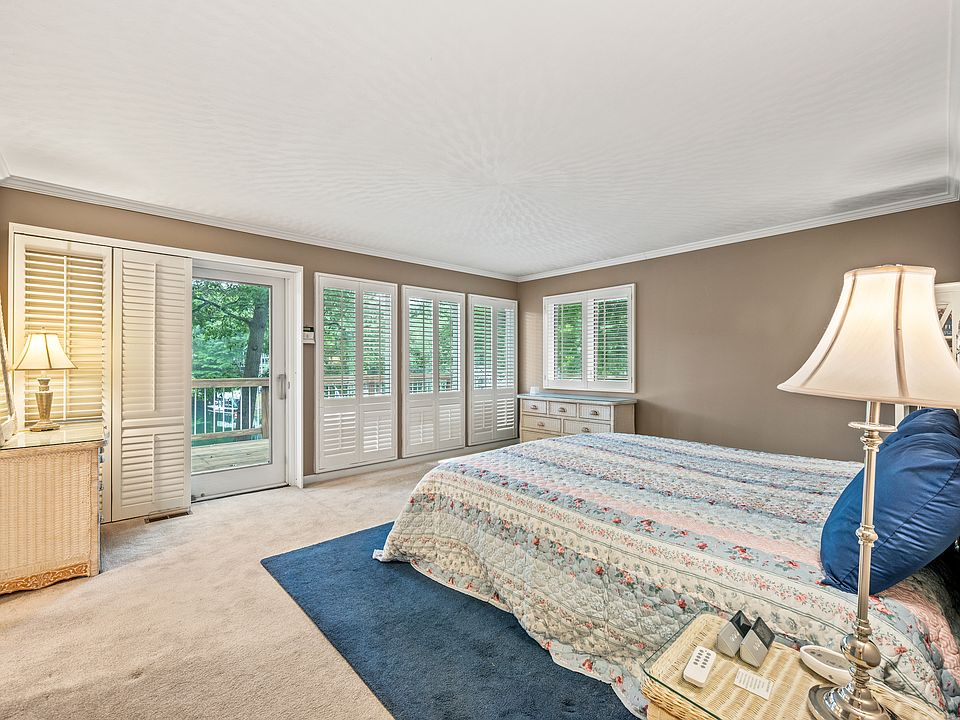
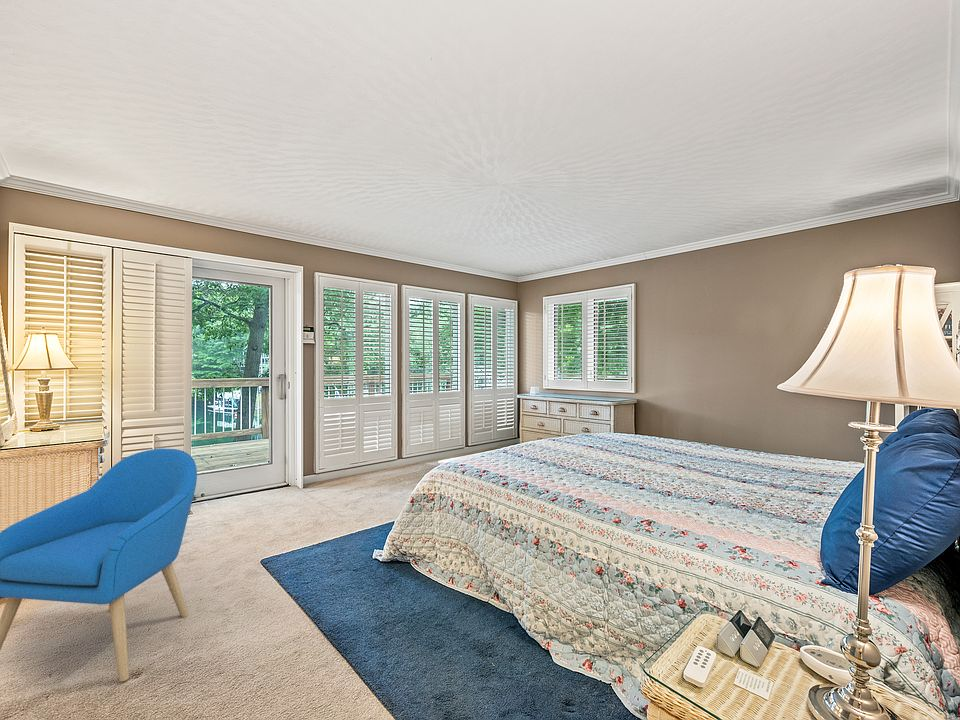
+ armchair [0,448,198,683]
